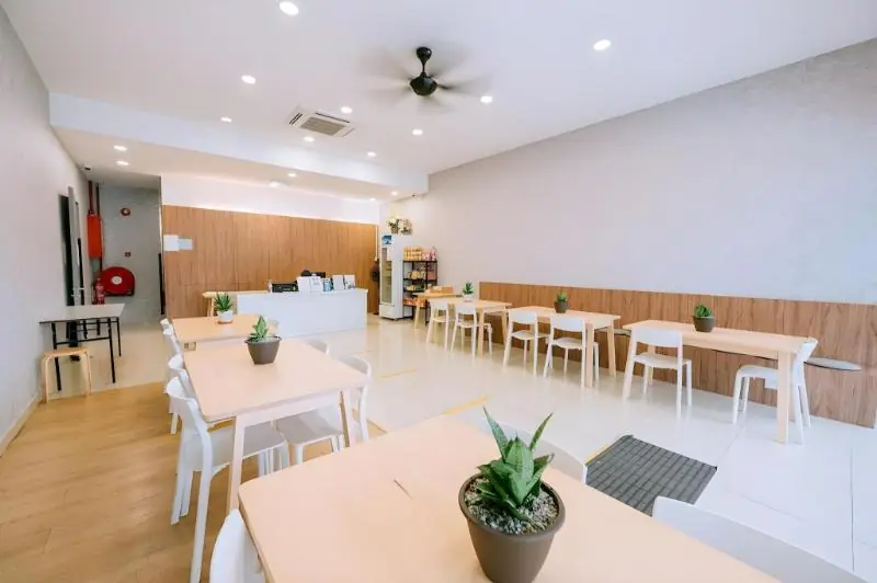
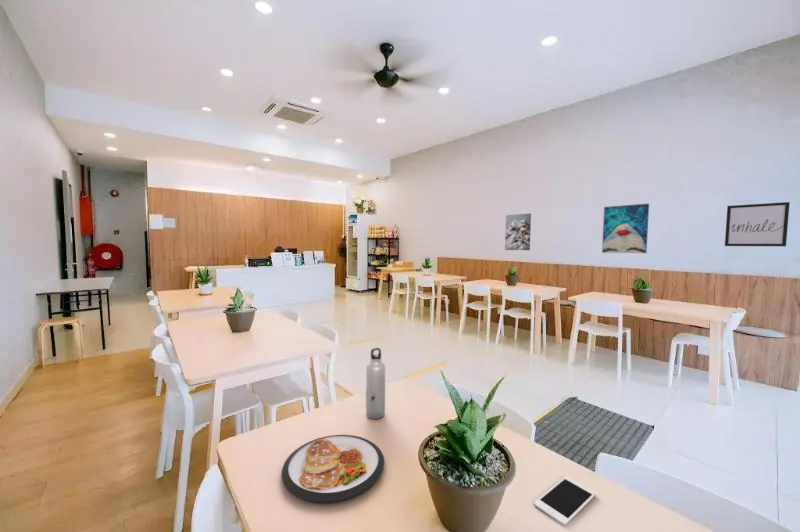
+ water bottle [365,347,386,420]
+ wall art [601,203,650,254]
+ cell phone [533,475,597,527]
+ dish [281,434,385,504]
+ wall art [724,201,791,247]
+ wall art [504,212,532,251]
